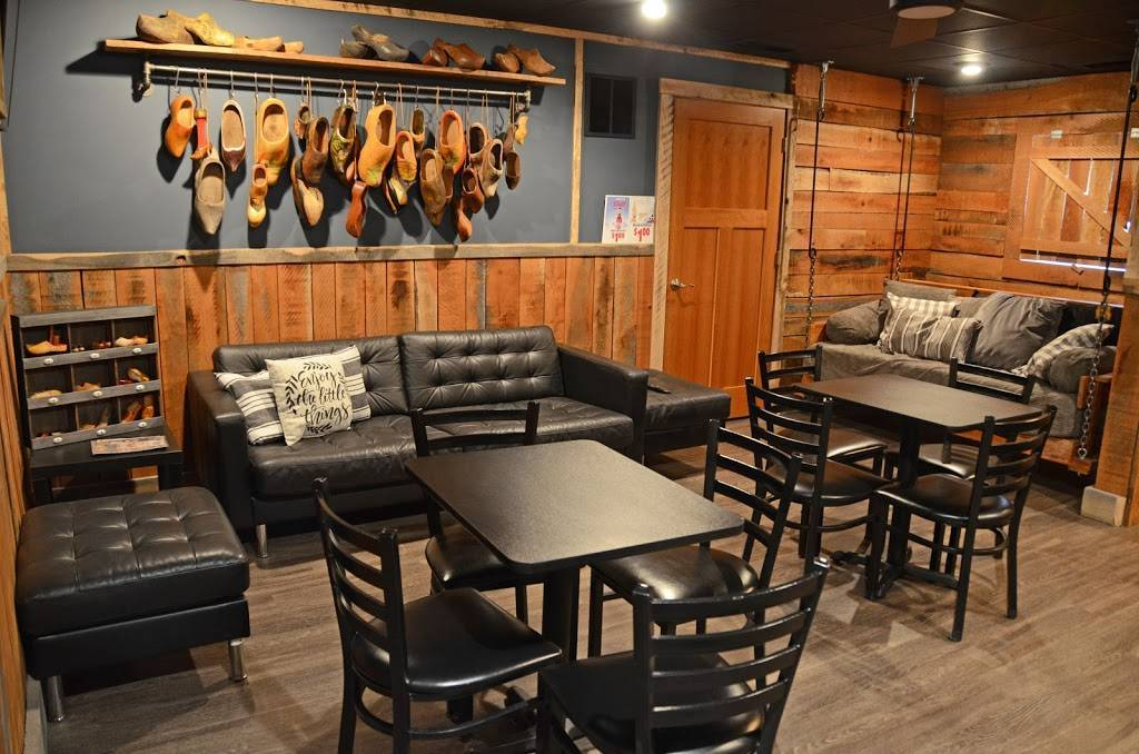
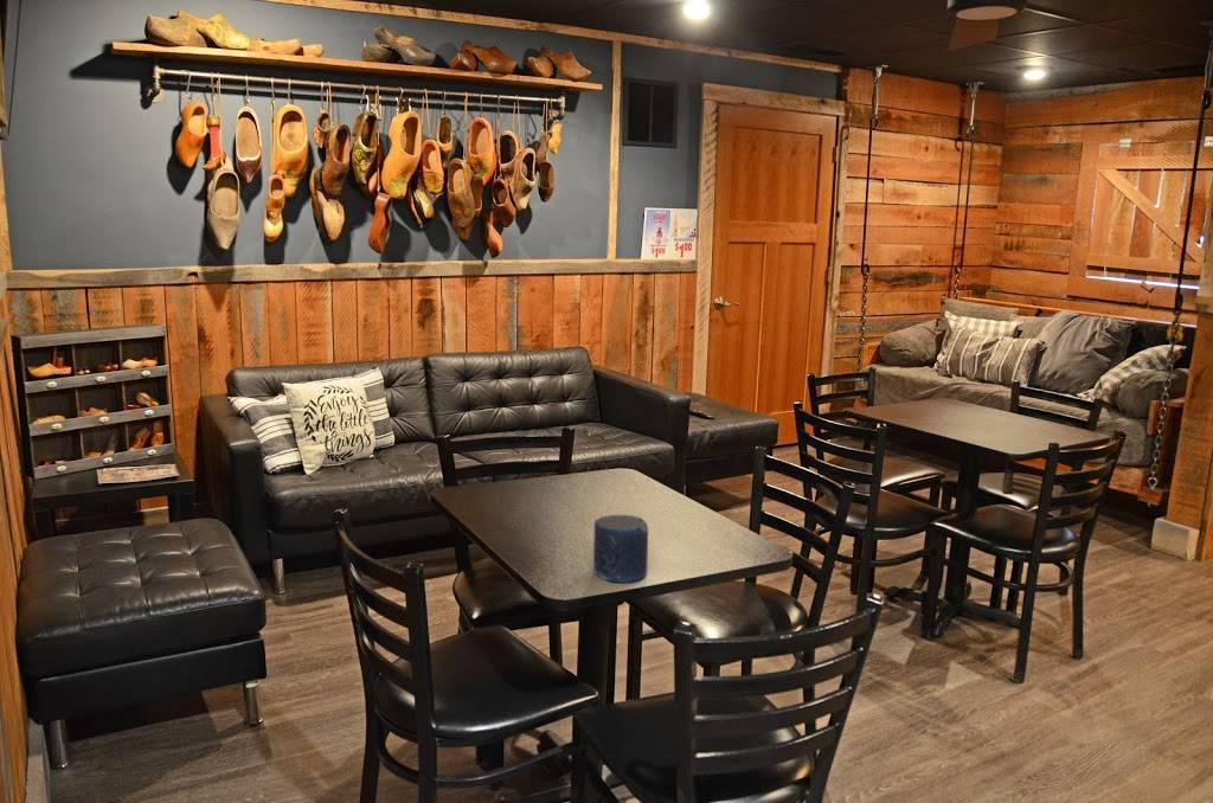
+ candle [592,514,649,584]
